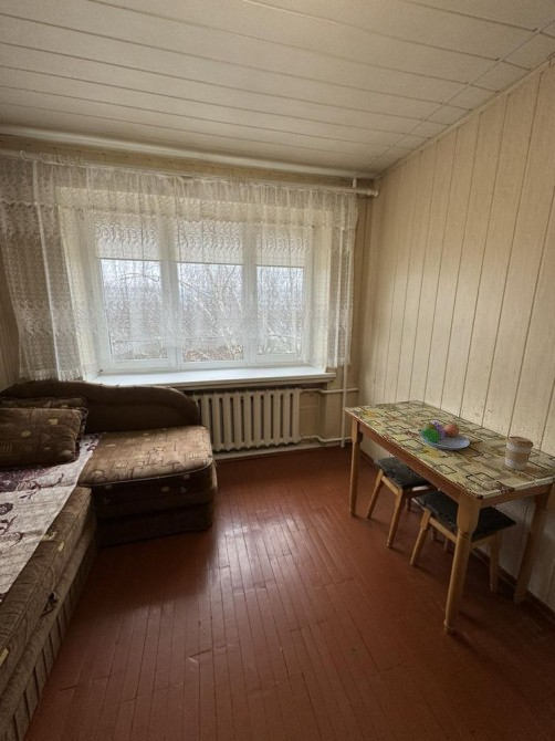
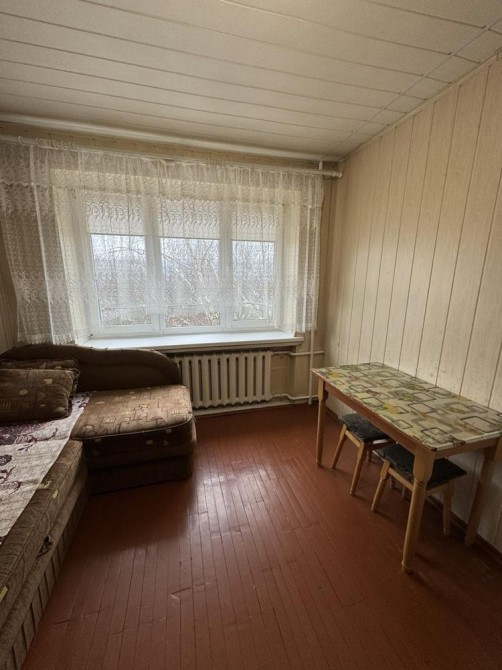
- fruit bowl [417,419,471,451]
- coffee cup [504,435,535,471]
